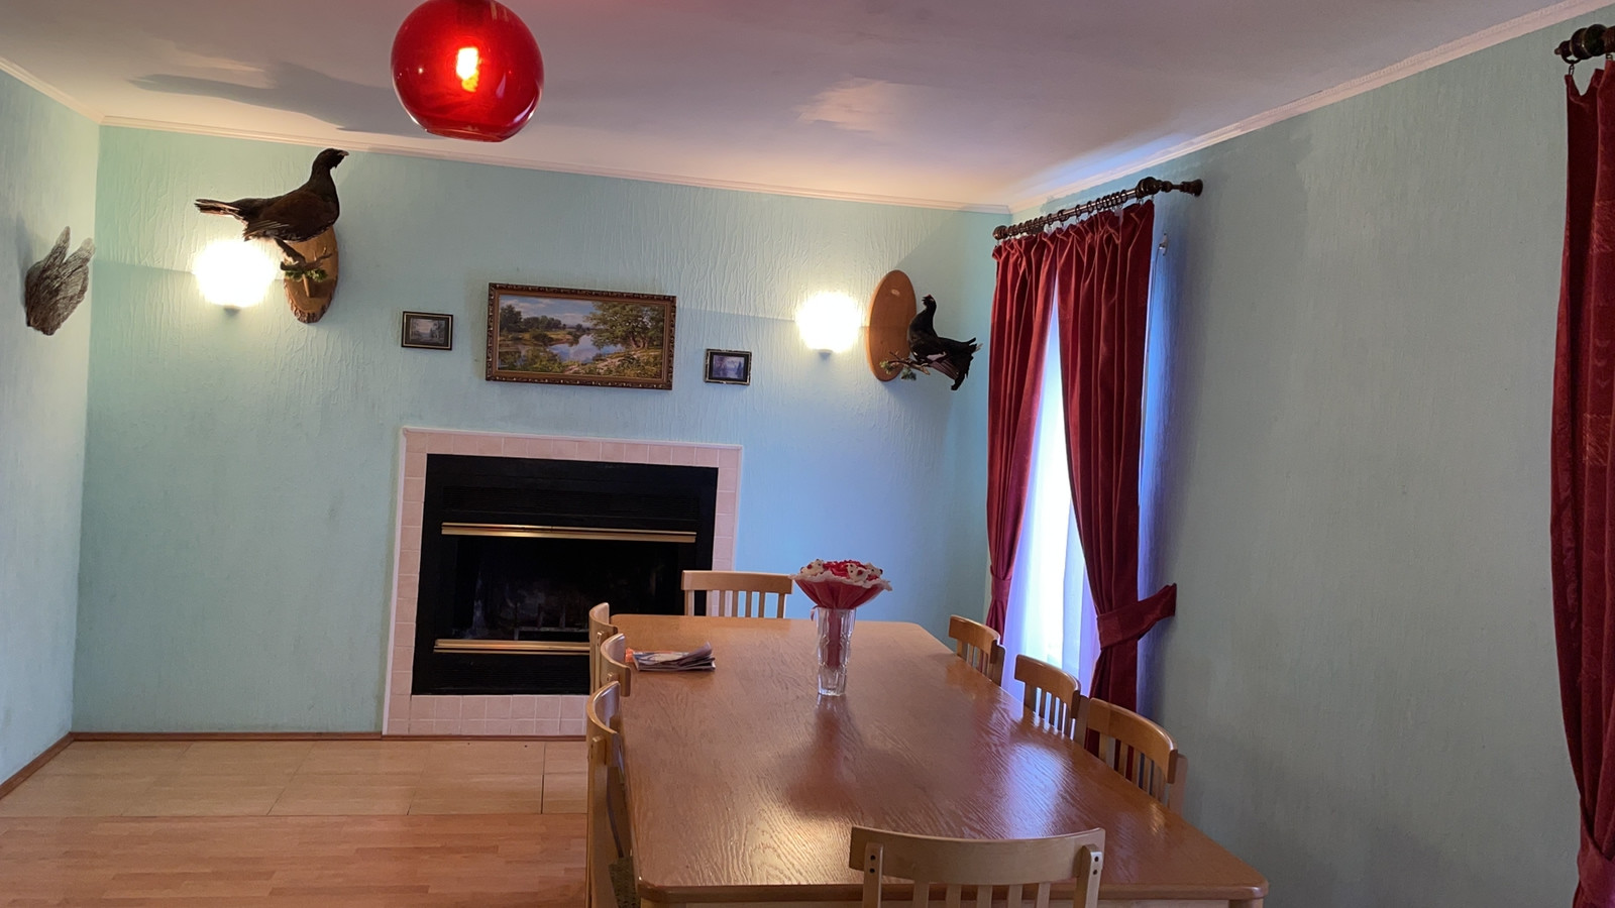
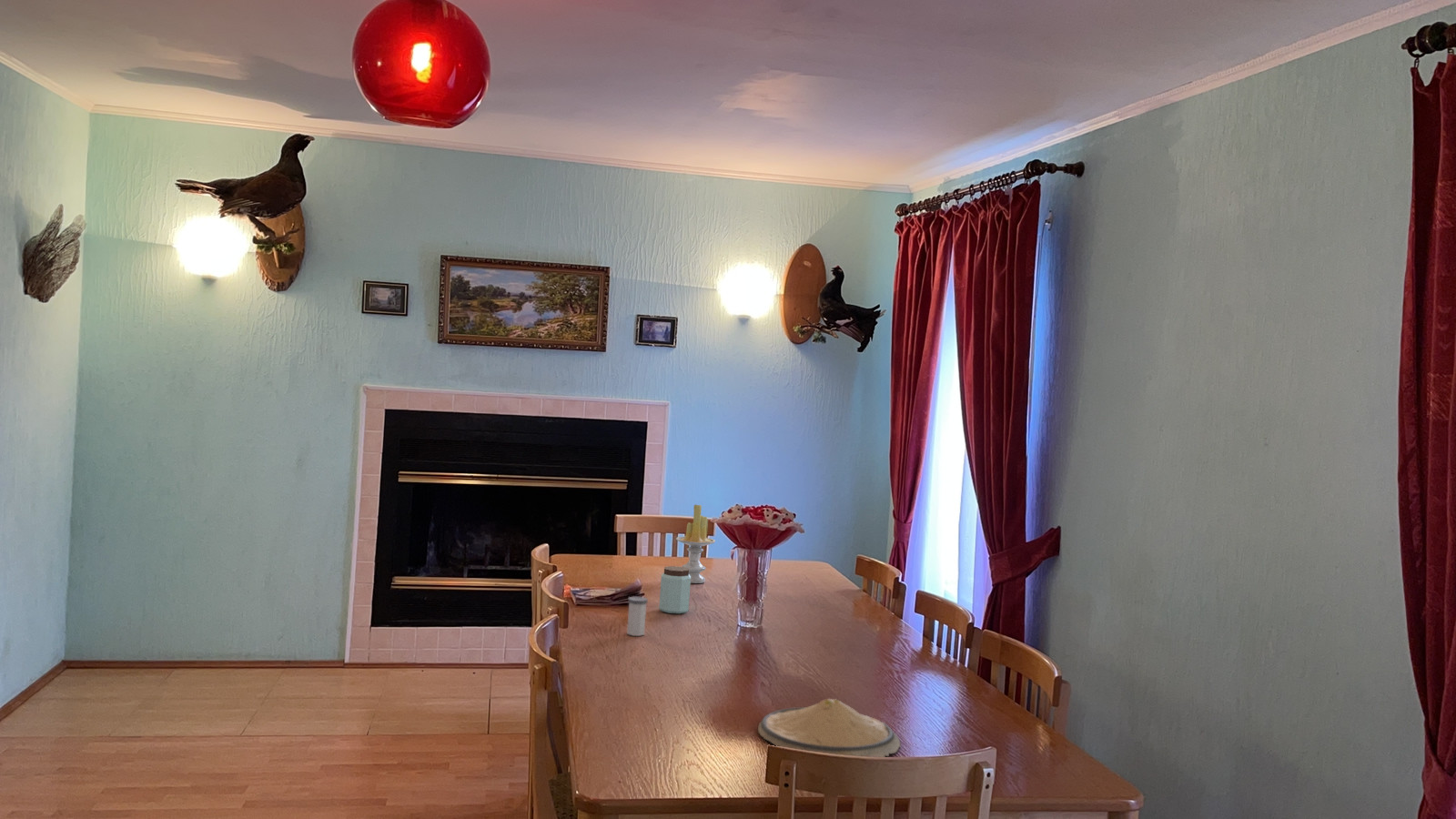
+ salt shaker [626,596,649,637]
+ peanut butter [658,565,692,614]
+ candle [675,503,716,584]
+ plate [757,698,902,758]
